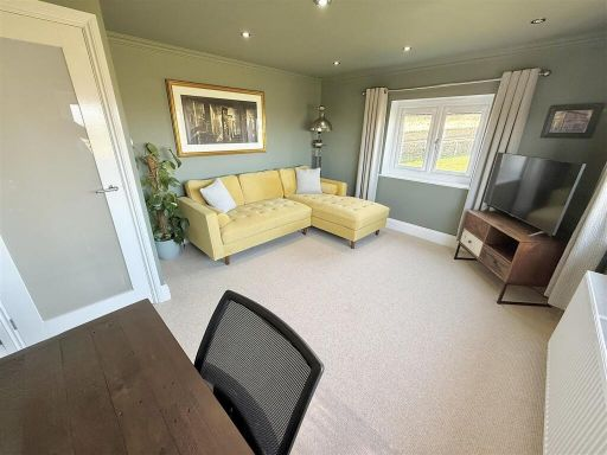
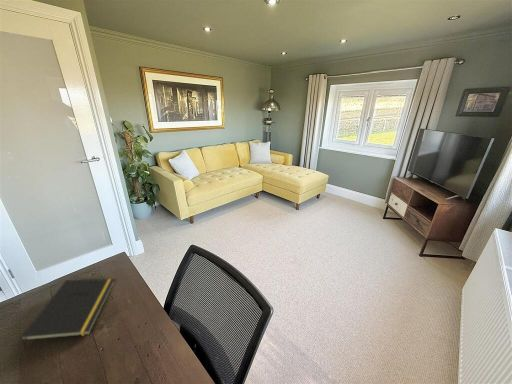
+ notepad [20,278,116,351]
